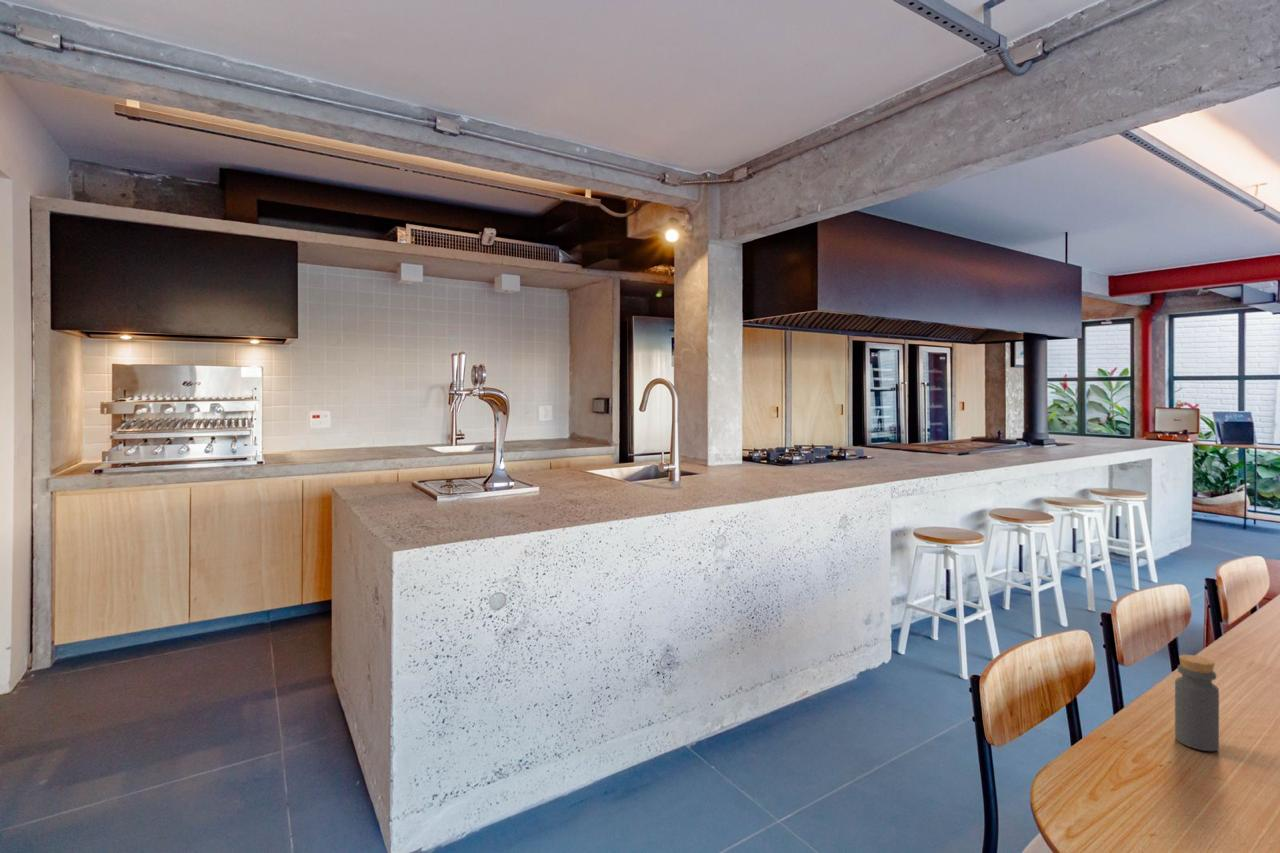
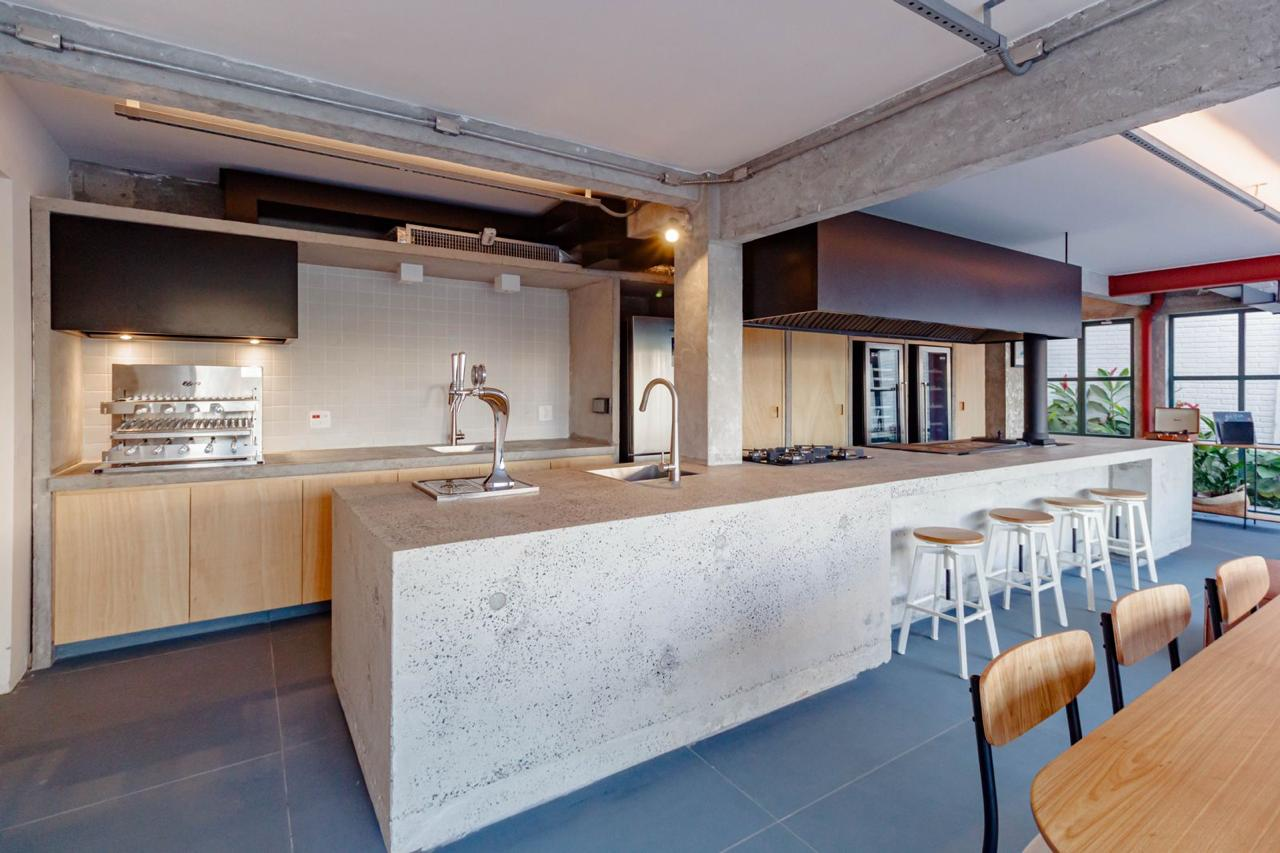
- bottle [1174,654,1220,752]
